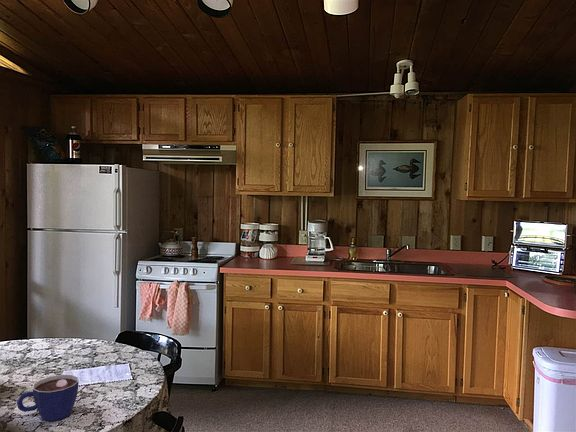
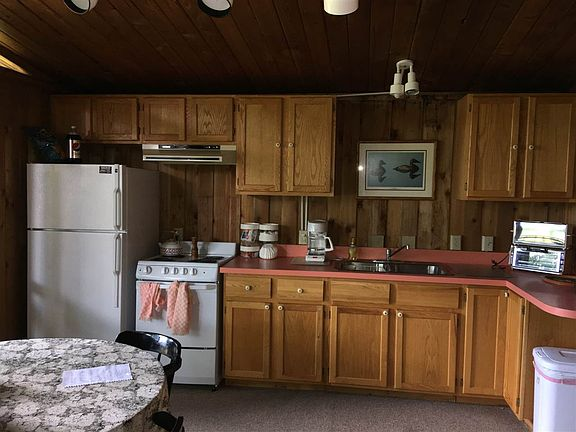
- cup [16,374,80,422]
